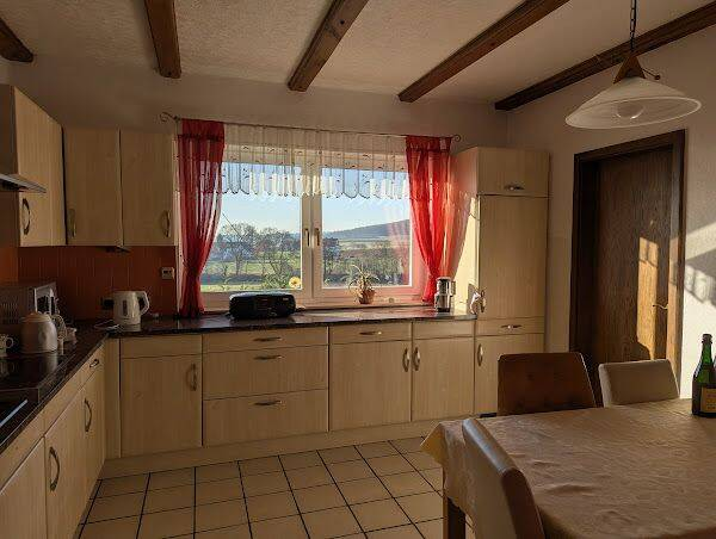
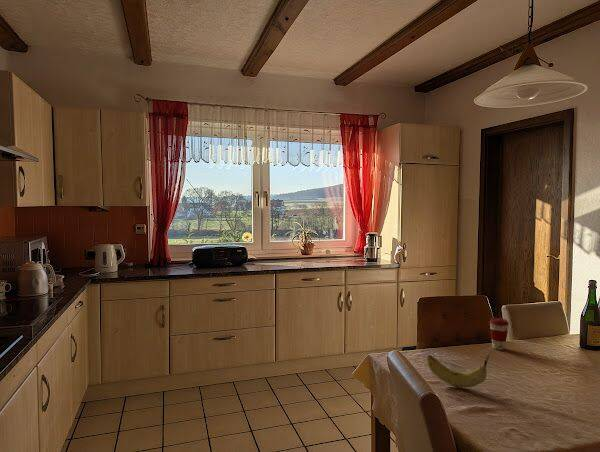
+ coffee cup [488,317,510,351]
+ fruit [426,353,491,388]
